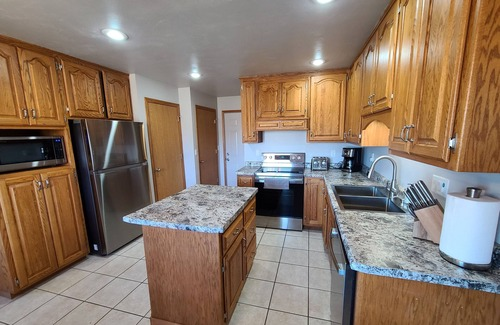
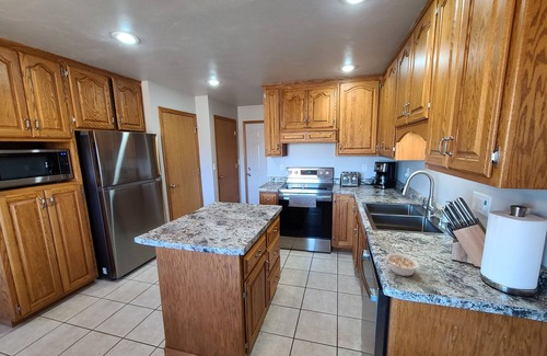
+ legume [385,252,420,277]
